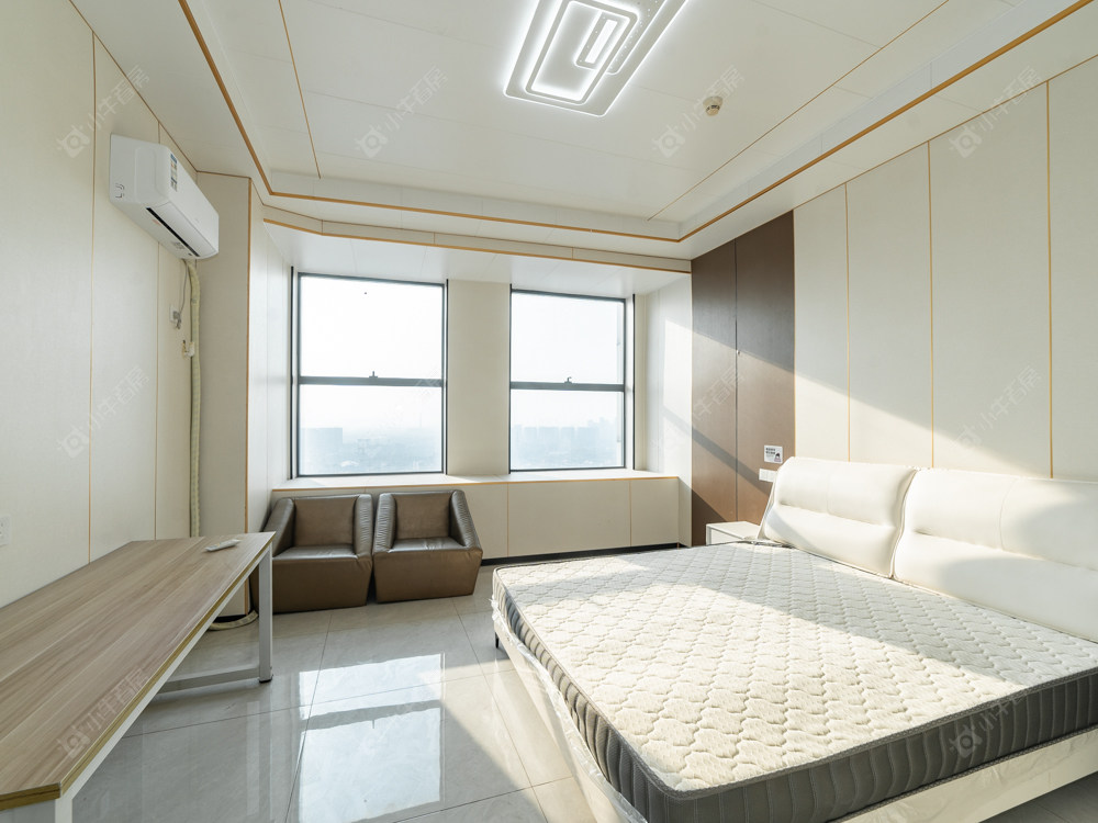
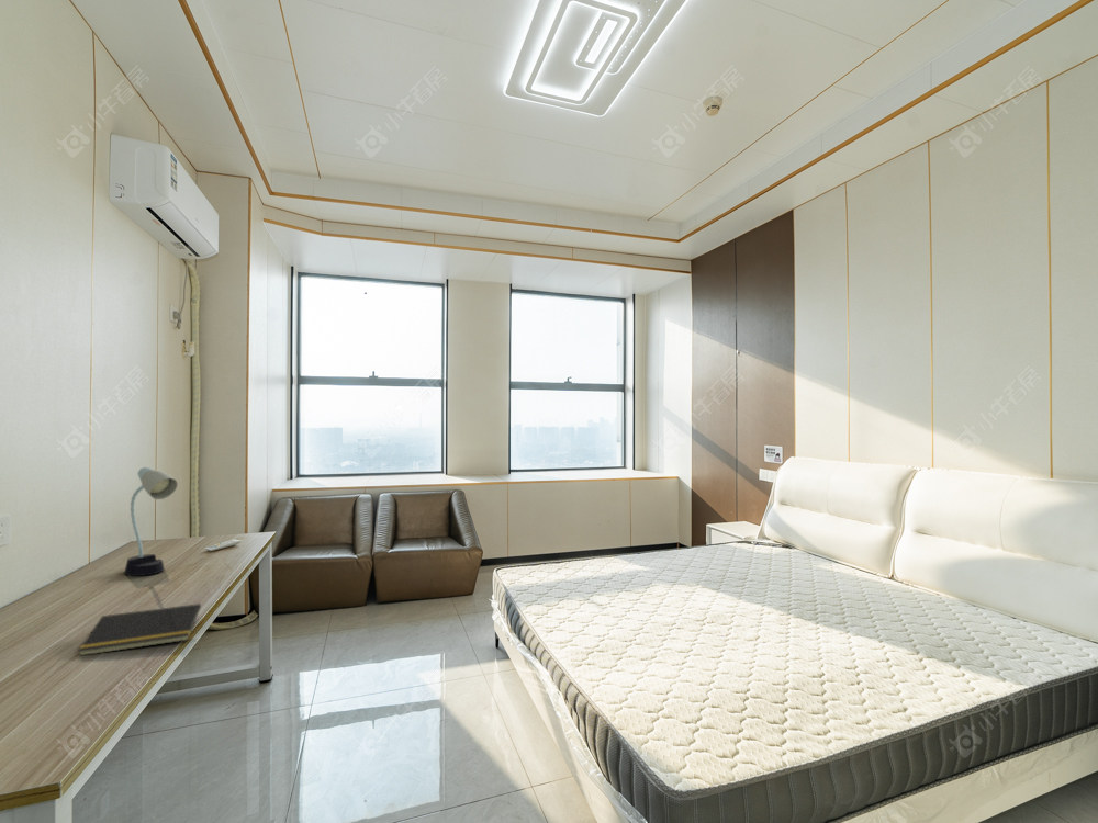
+ desk lamp [123,466,178,577]
+ notepad [77,602,202,656]
